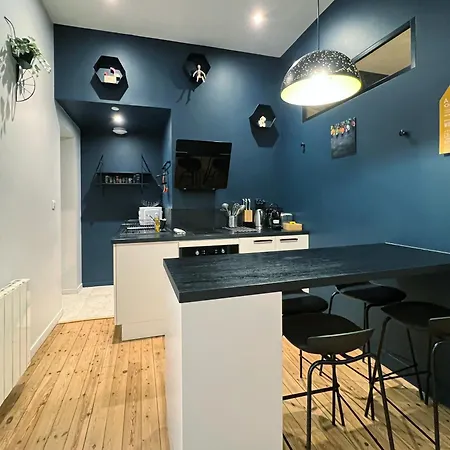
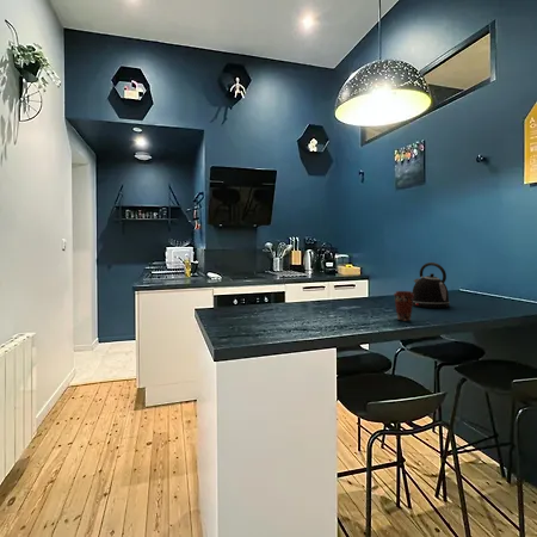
+ kettle [412,261,451,309]
+ coffee cup [393,290,414,322]
